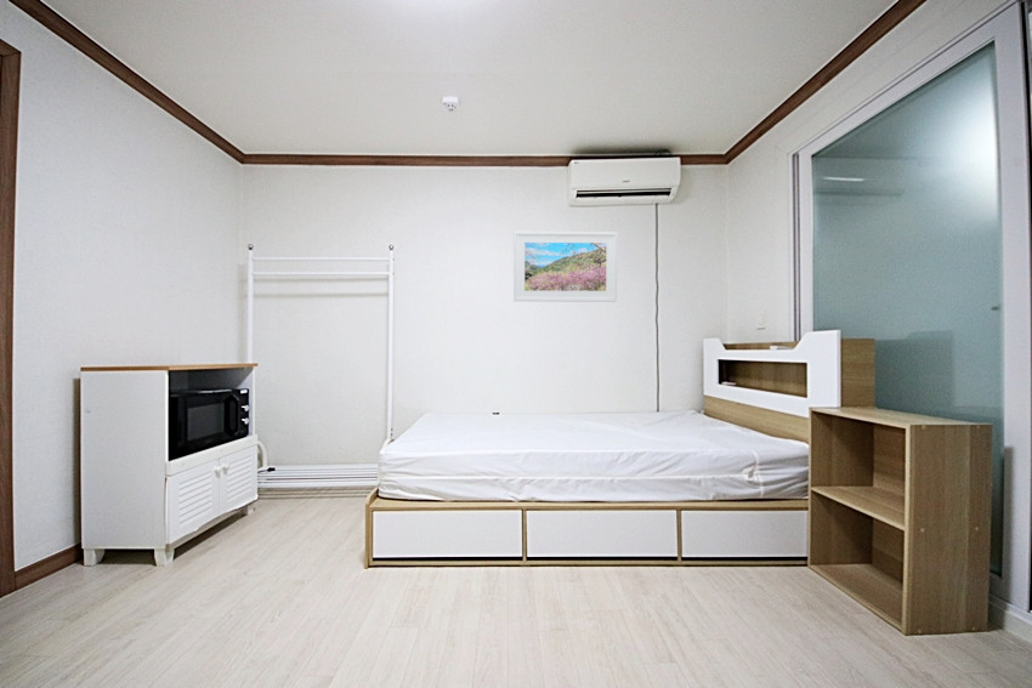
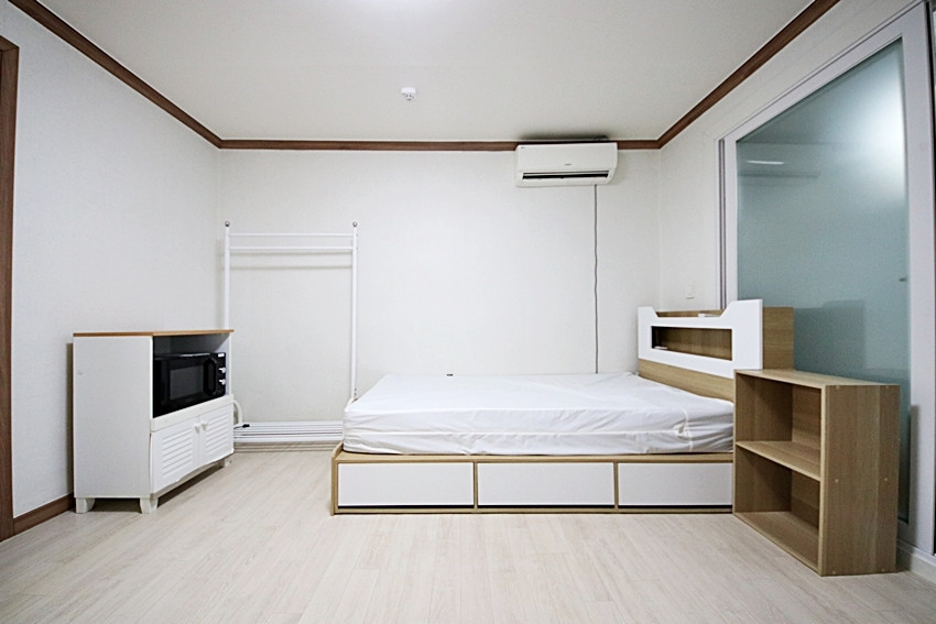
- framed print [512,231,618,303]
